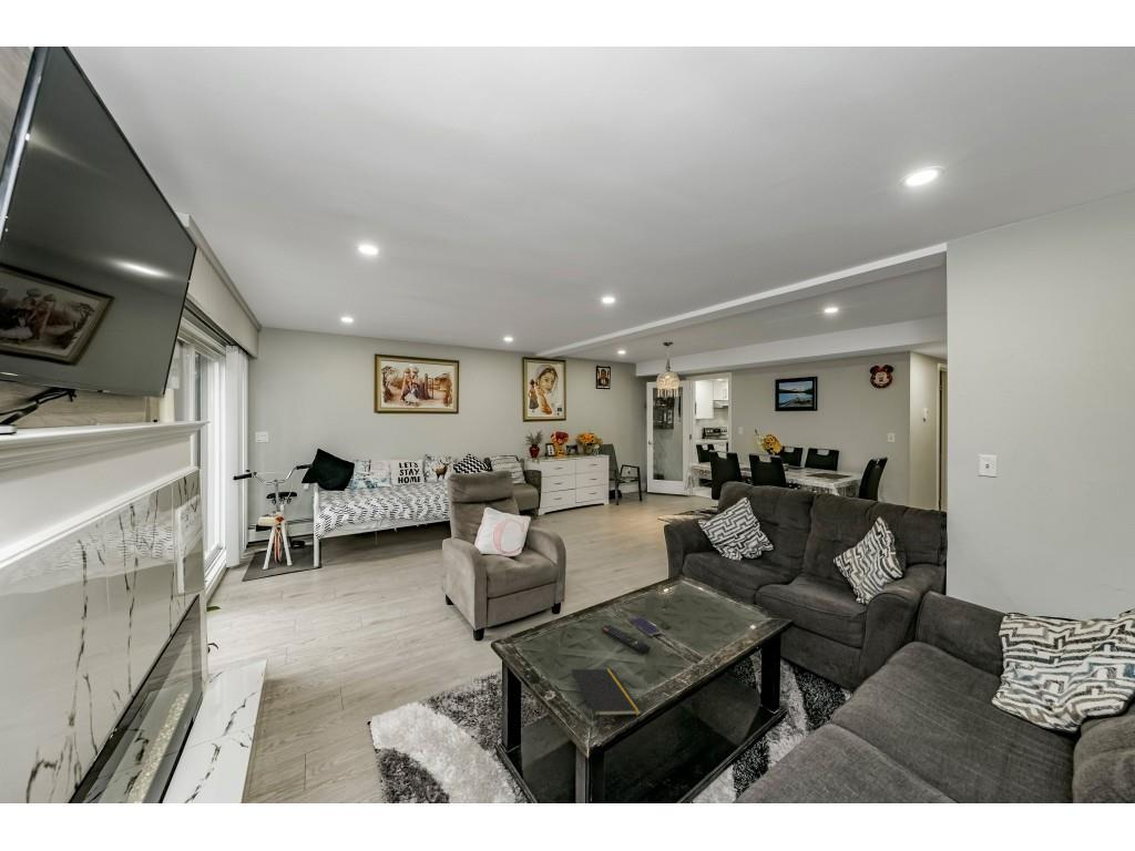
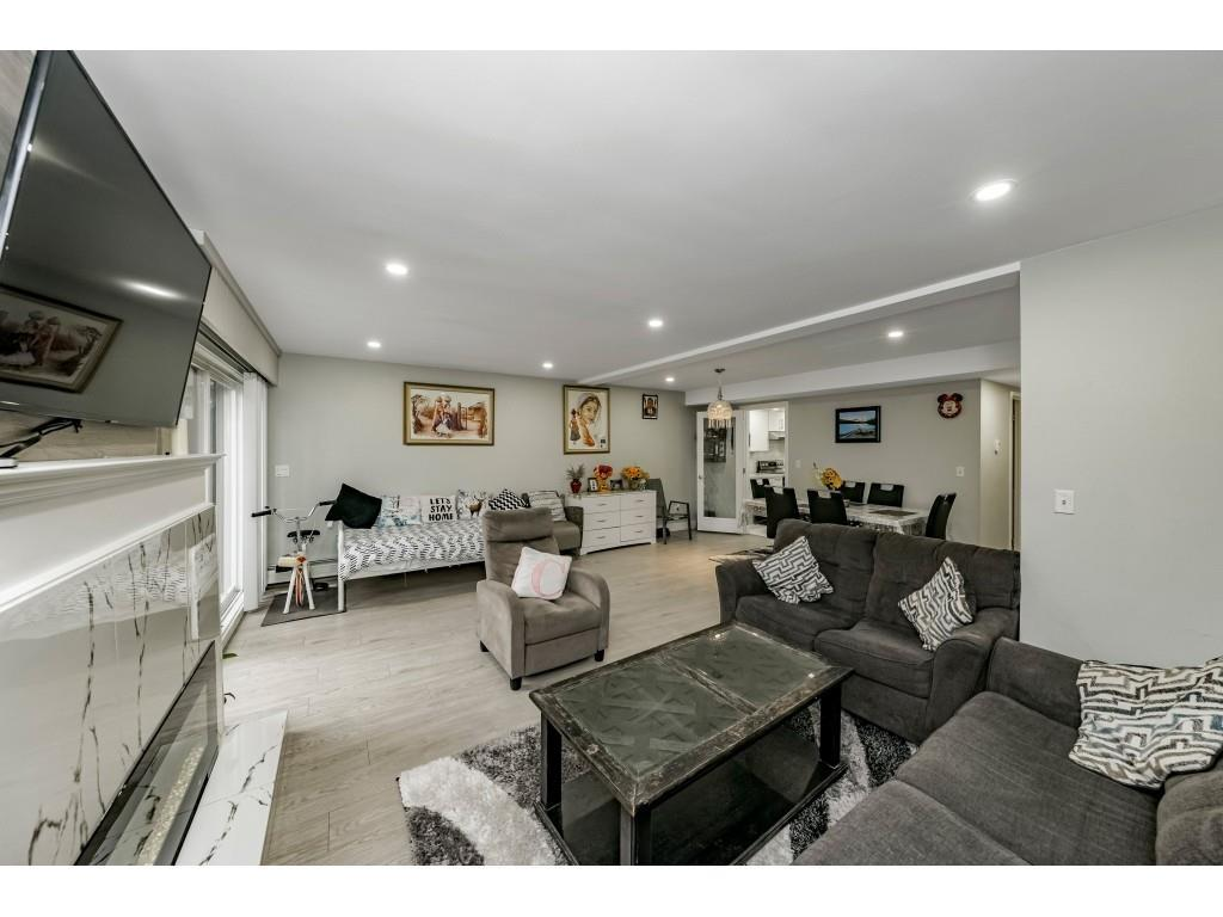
- notepad [570,668,643,729]
- smartphone [628,616,663,638]
- remote control [601,624,652,655]
